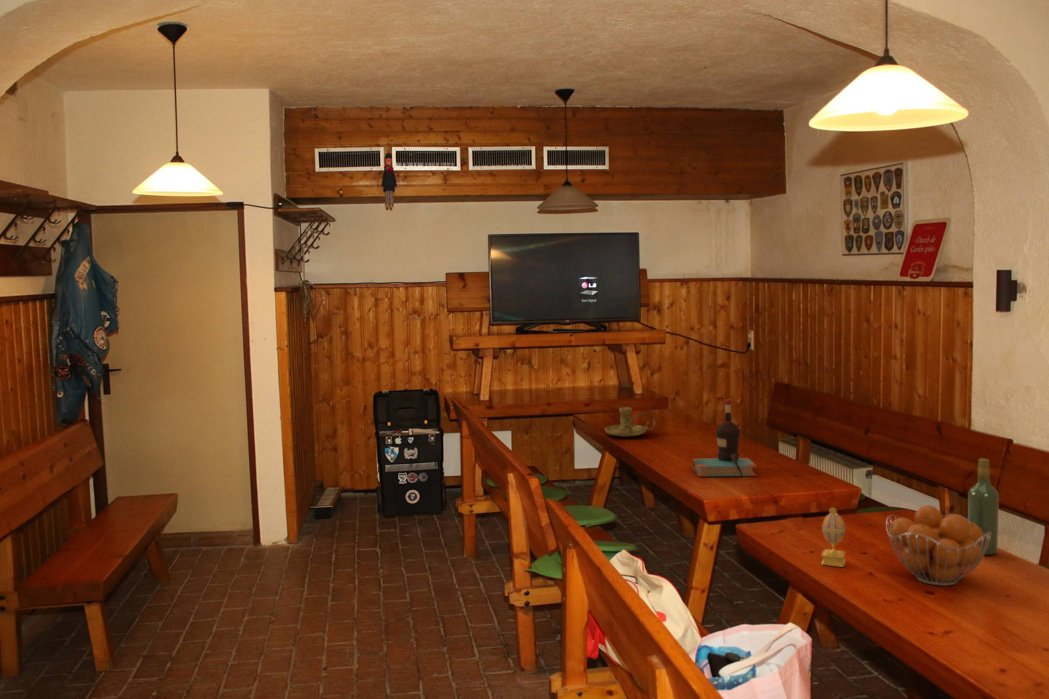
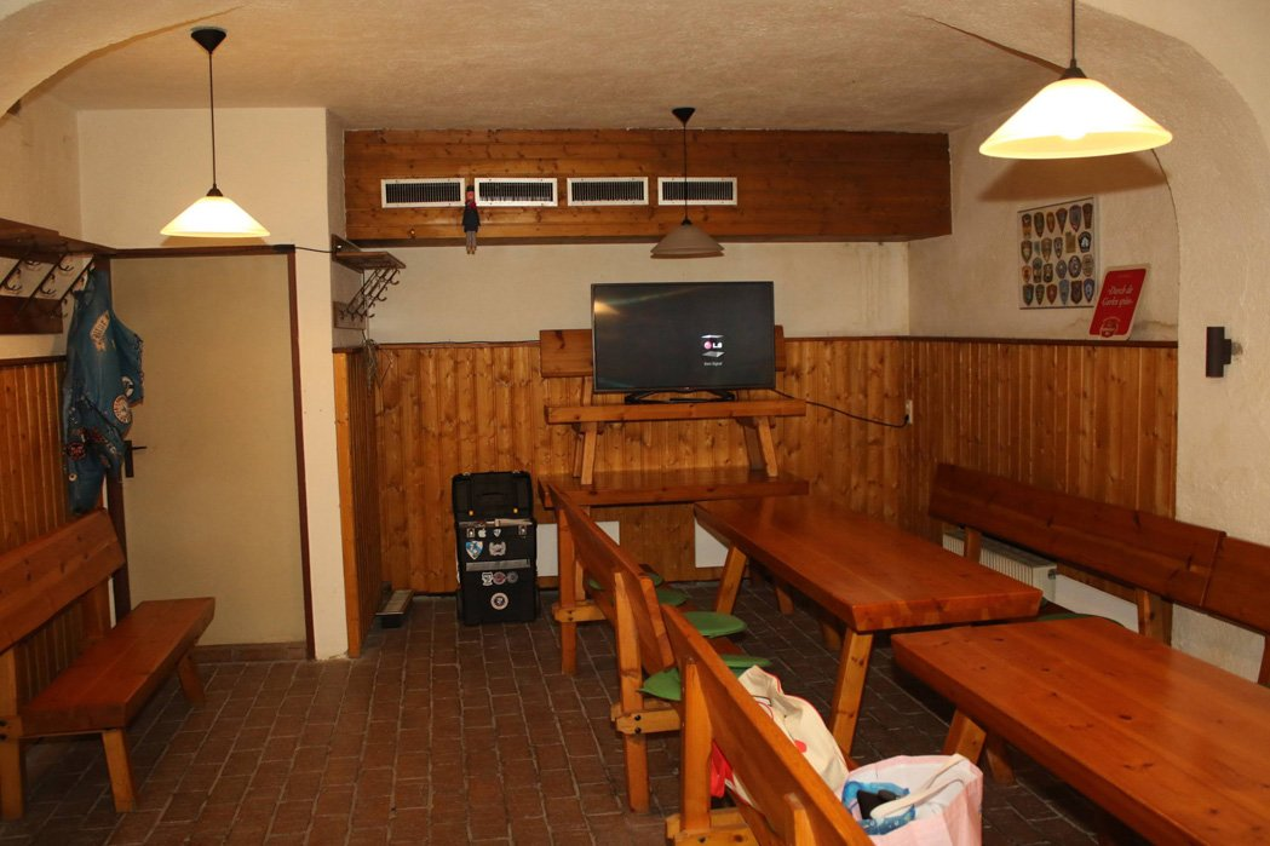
- fruit basket [885,504,991,587]
- candle holder [604,406,656,438]
- wine bottle [967,458,1000,556]
- bottle [692,398,757,478]
- decorative egg [820,506,847,568]
